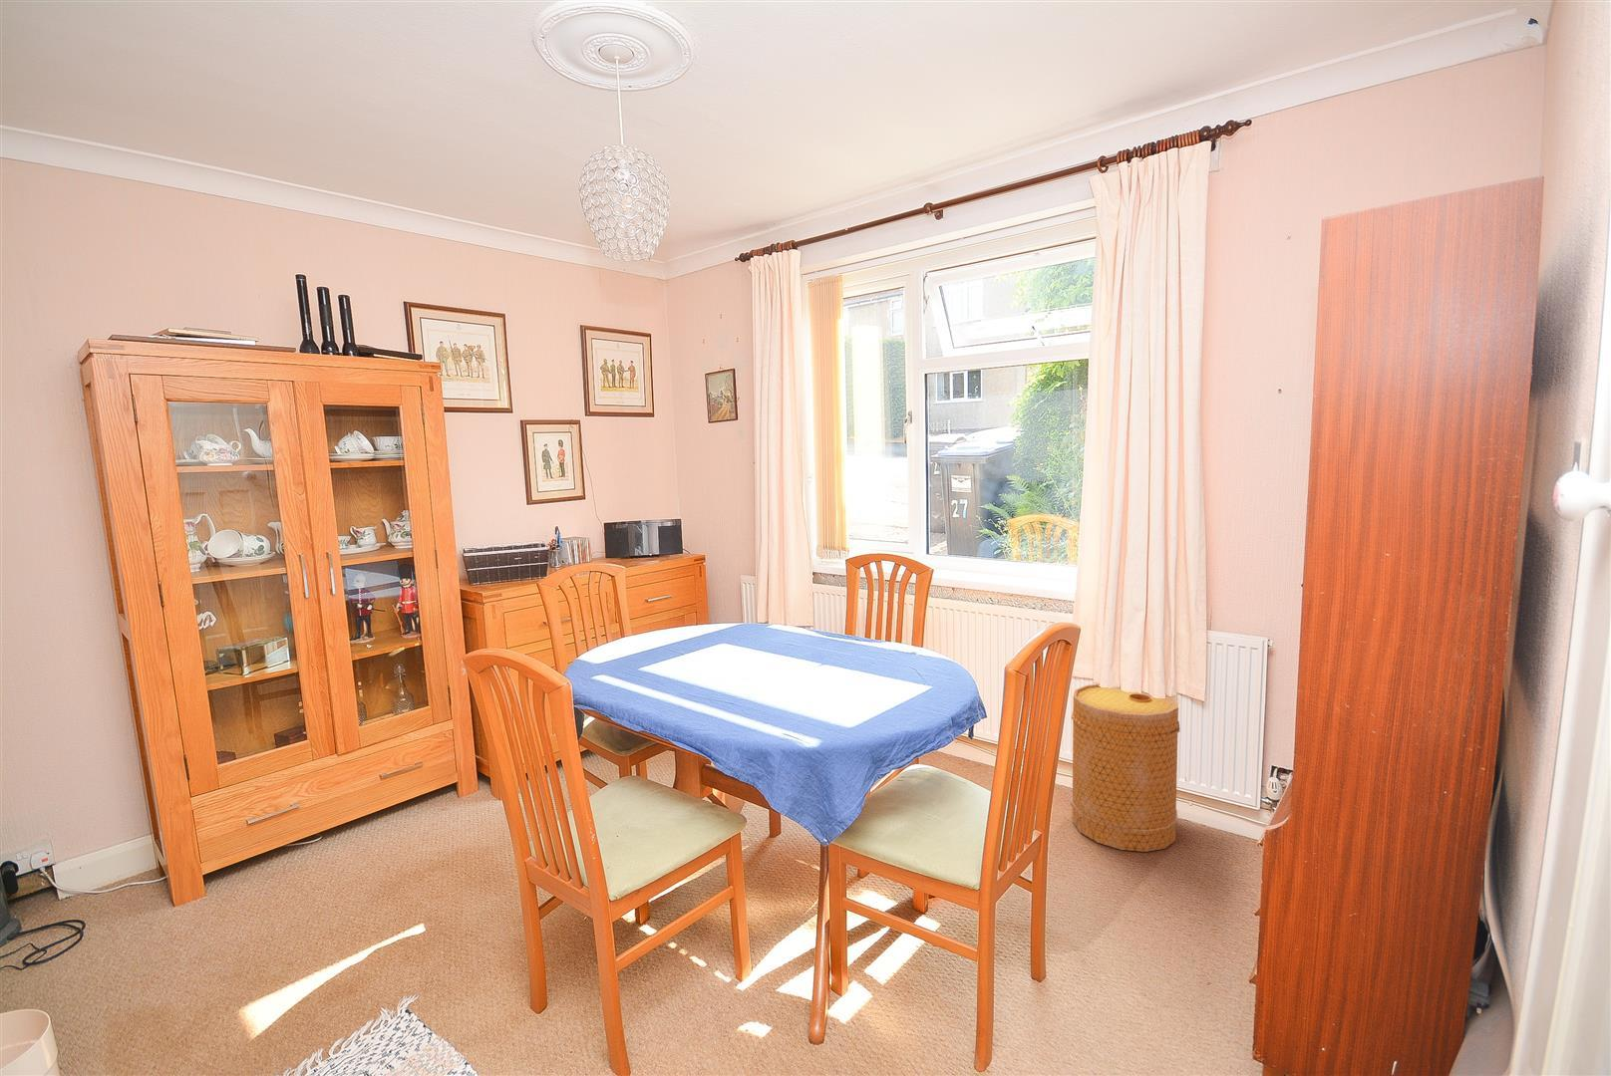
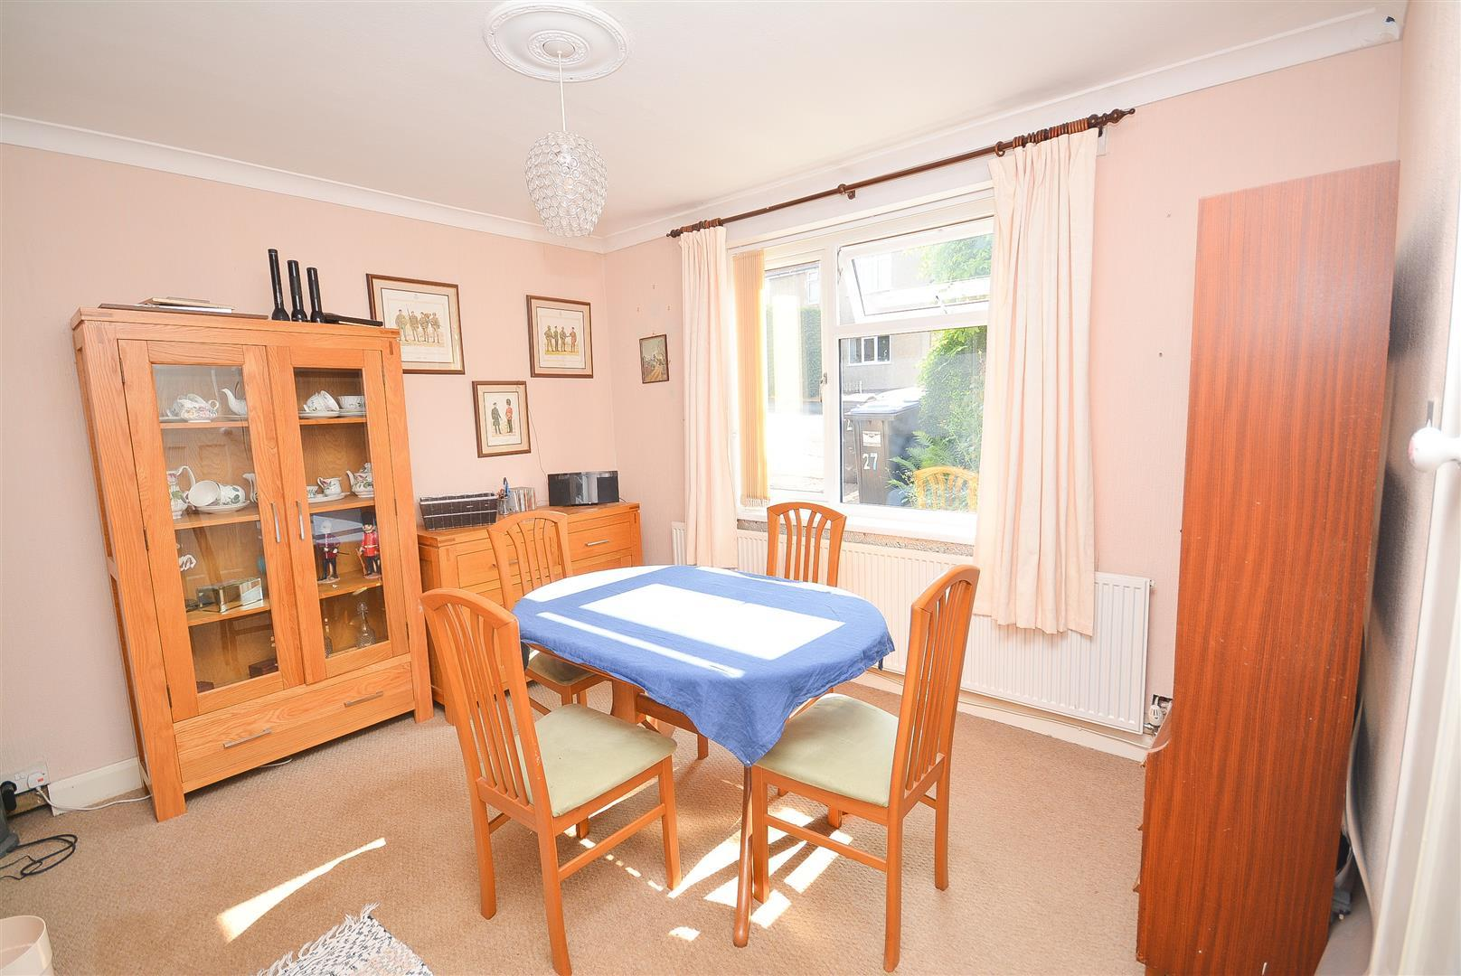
- basket [1069,683,1181,853]
